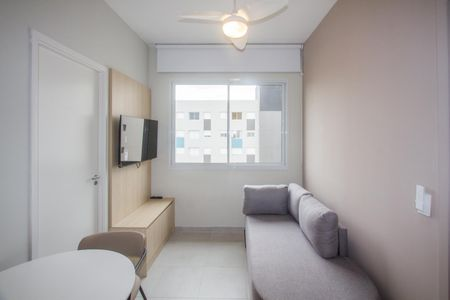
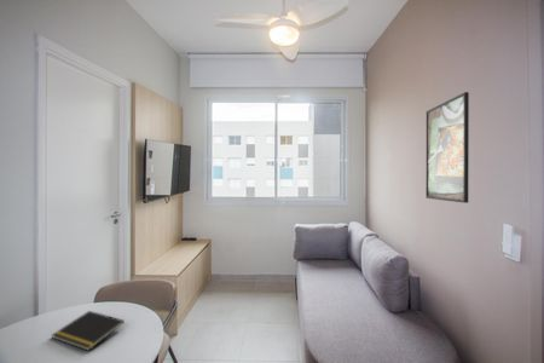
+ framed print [424,91,470,204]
+ notepad [51,310,126,352]
